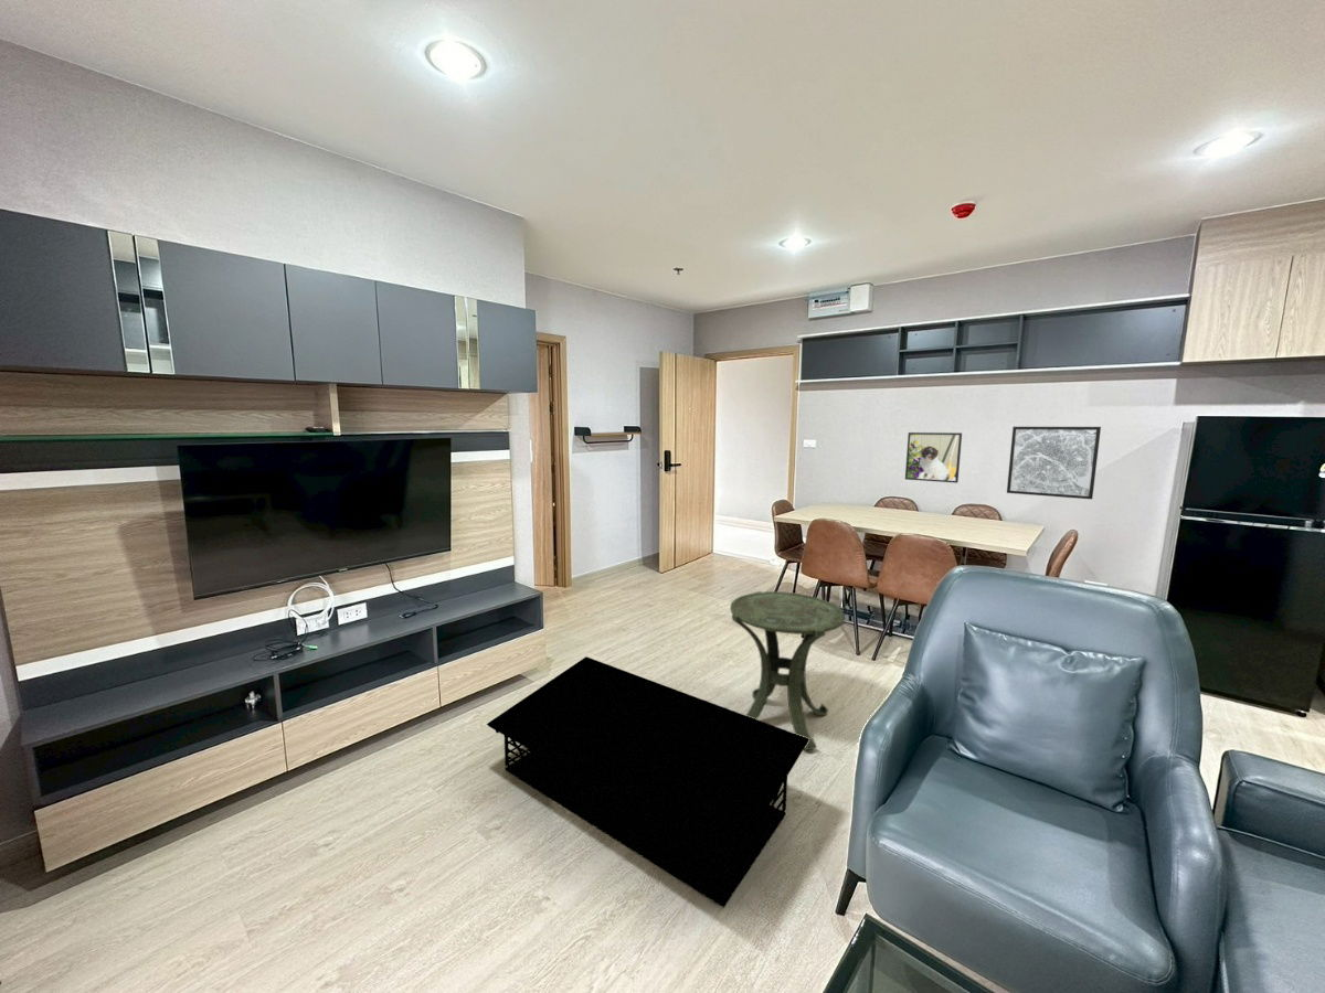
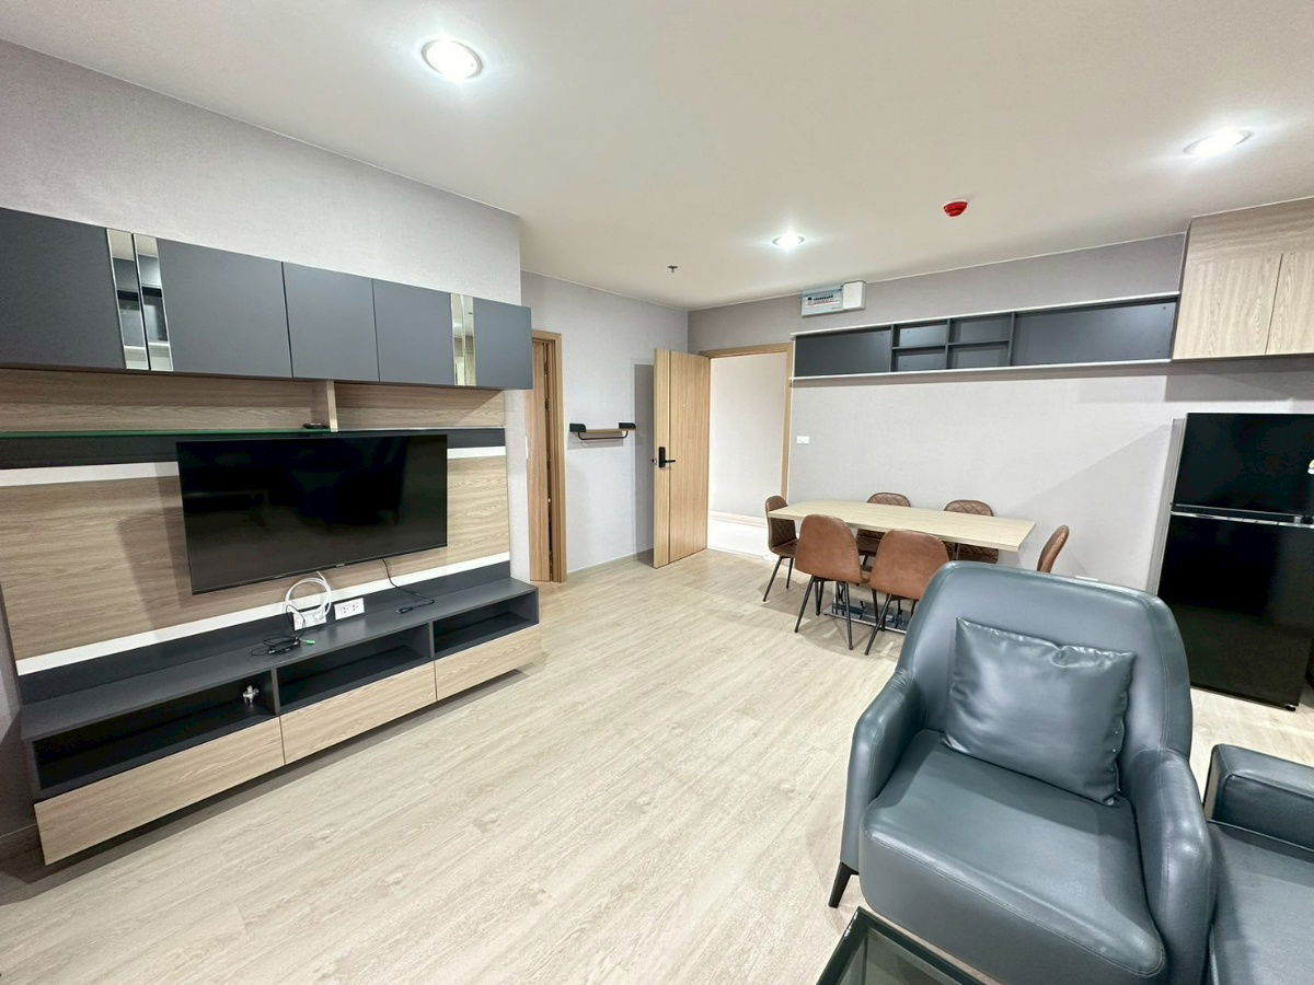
- side table [729,590,846,751]
- wall art [1006,426,1102,500]
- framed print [904,431,963,484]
- coffee table [486,655,809,908]
